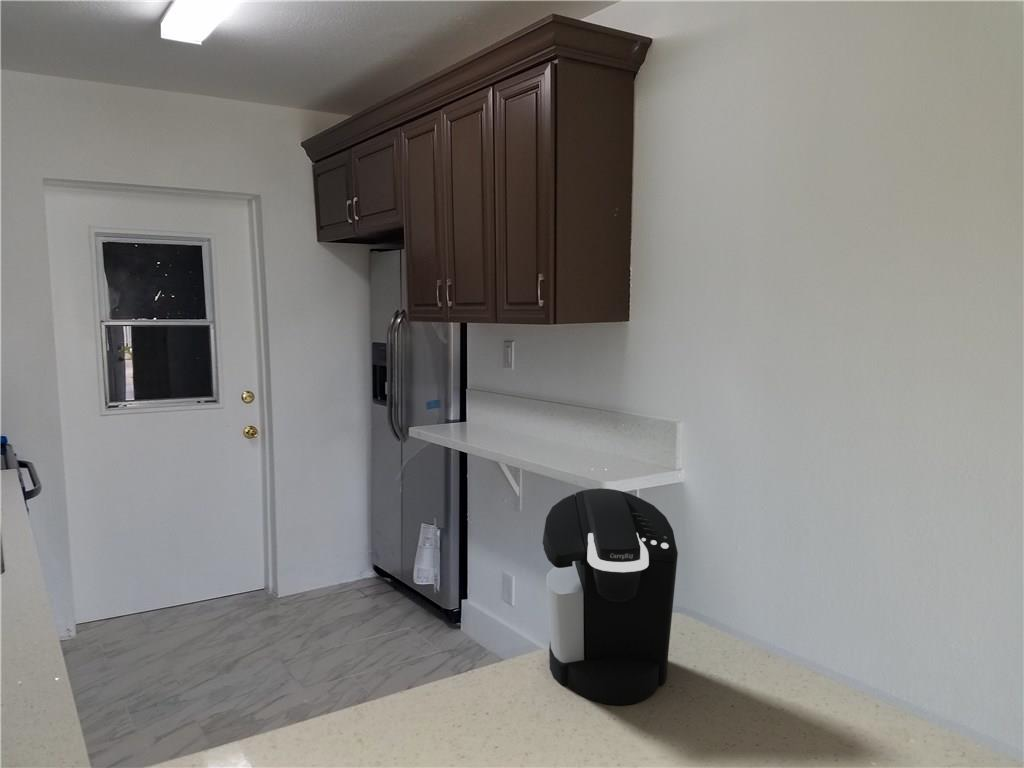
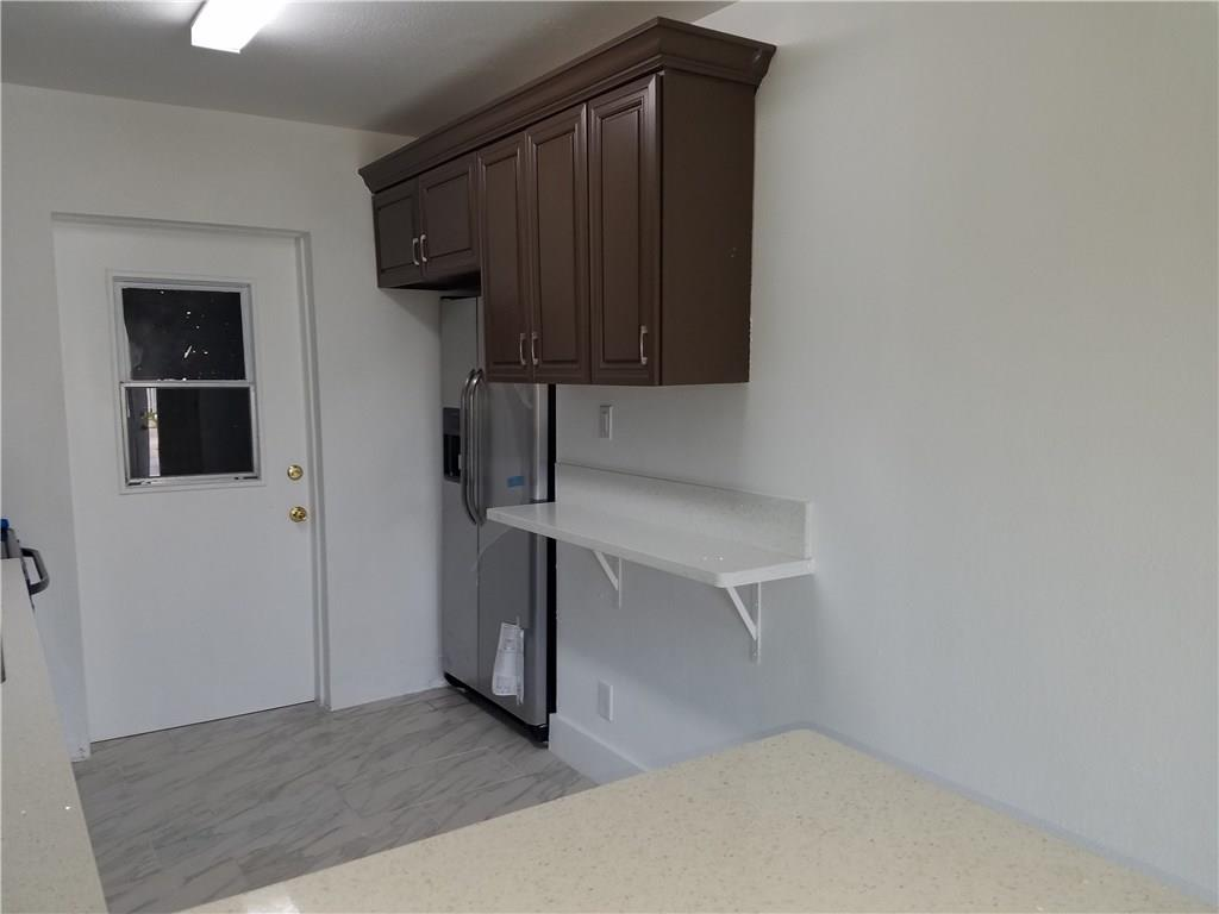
- coffee maker [542,487,679,706]
